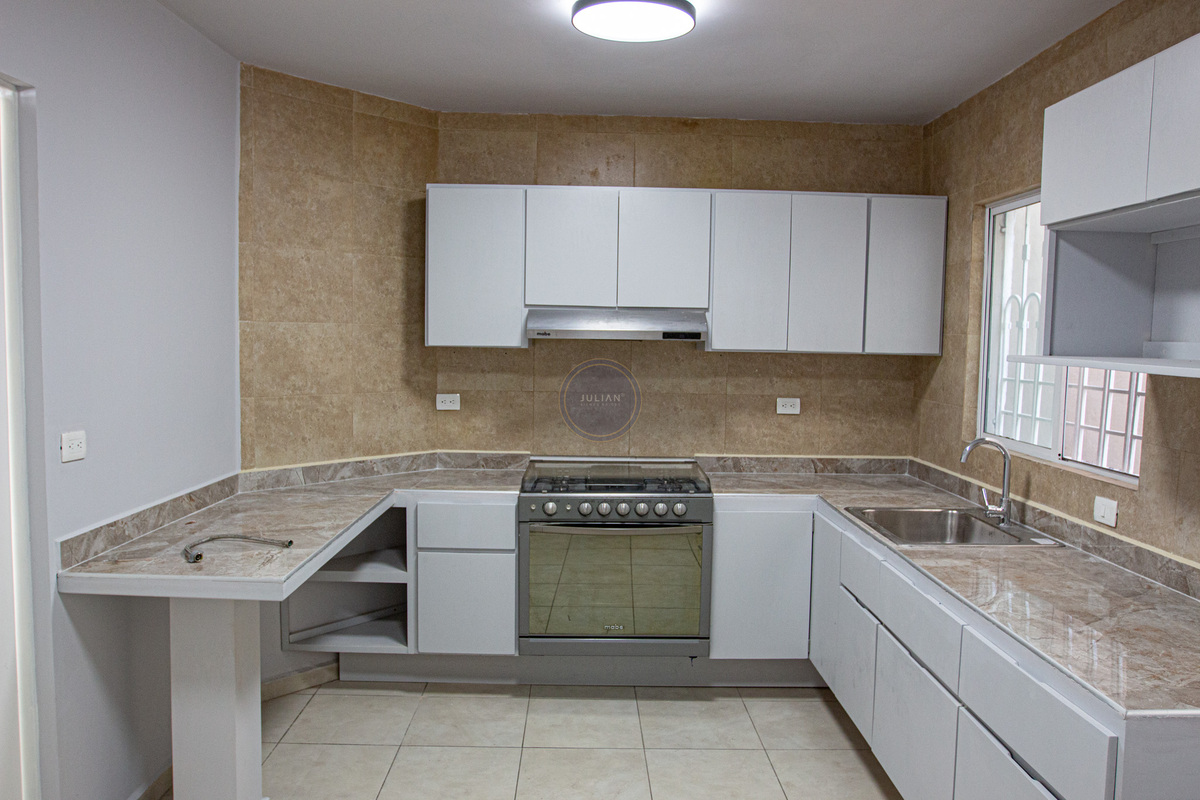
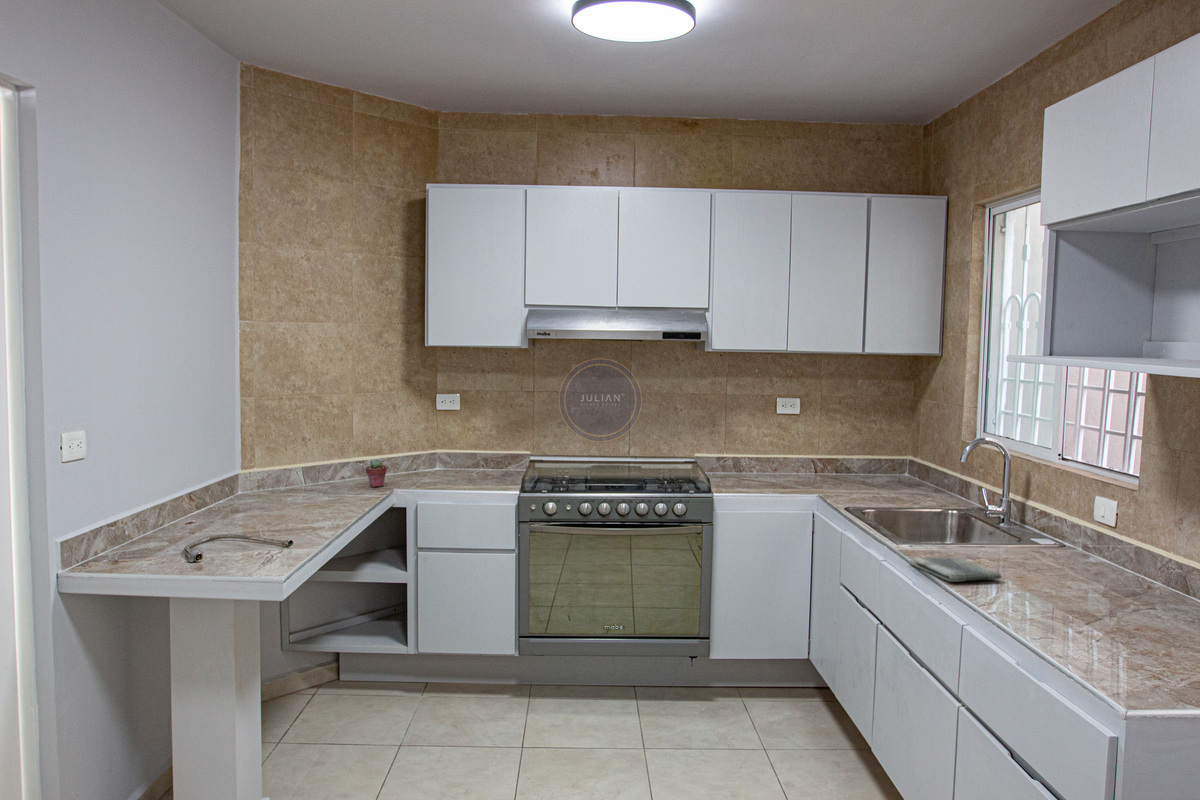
+ potted succulent [365,458,388,488]
+ dish towel [909,556,1003,583]
